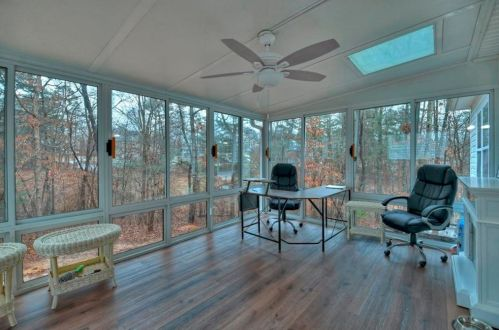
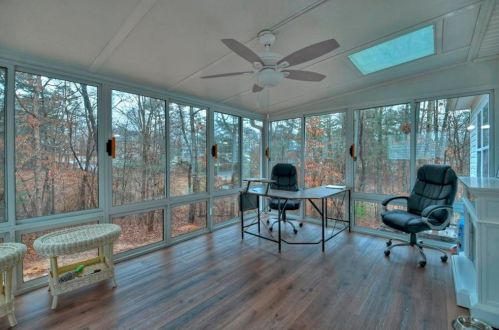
- side table [344,200,388,247]
